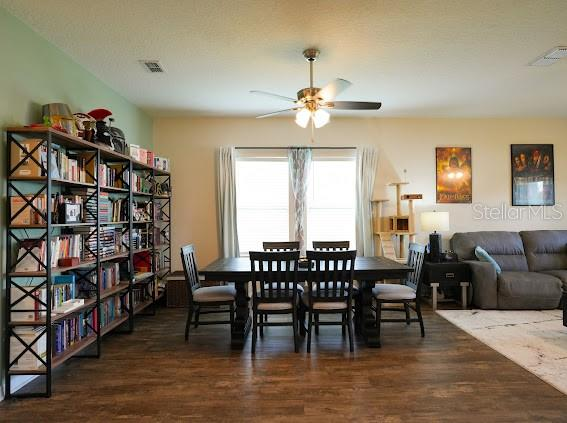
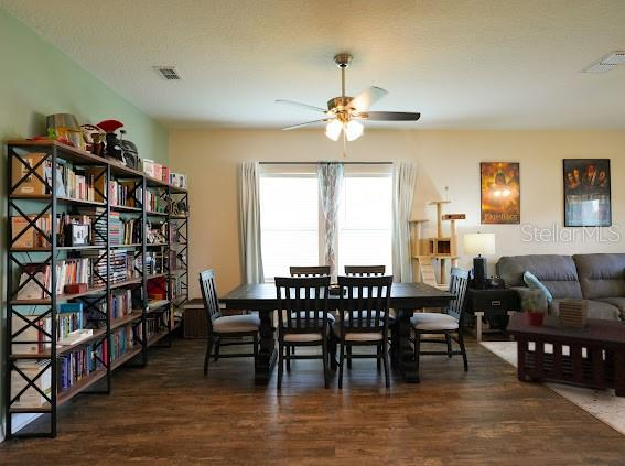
+ coffee table [505,311,625,399]
+ book stack [558,297,589,328]
+ potted plant [517,286,550,326]
